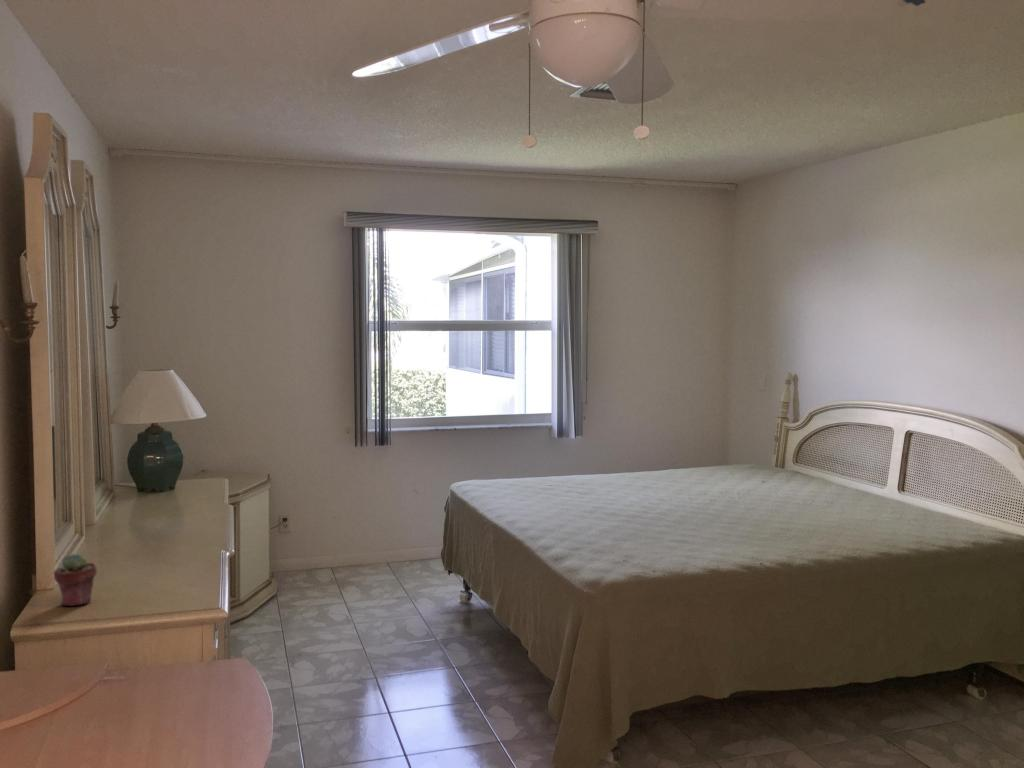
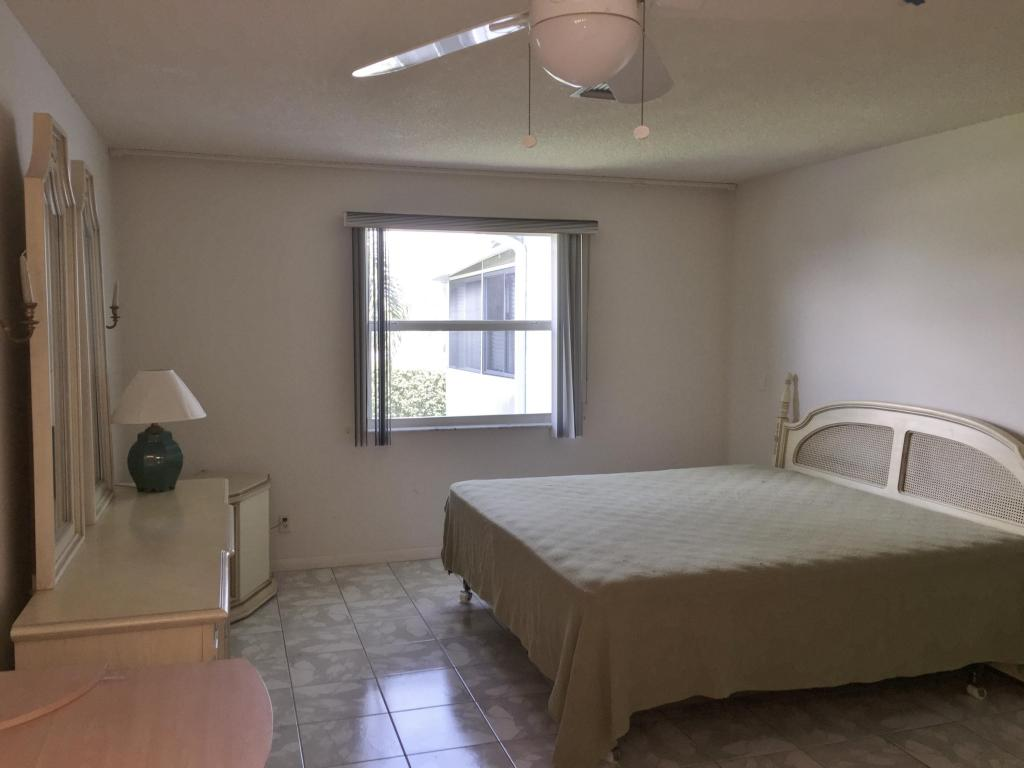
- potted succulent [53,553,98,607]
